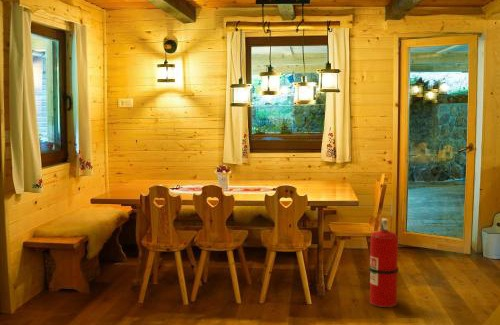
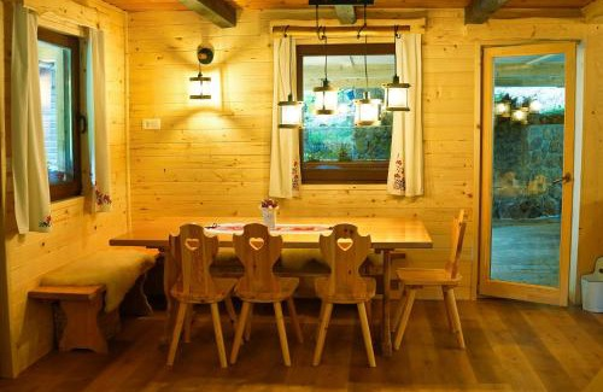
- fire extinguisher [368,217,399,308]
